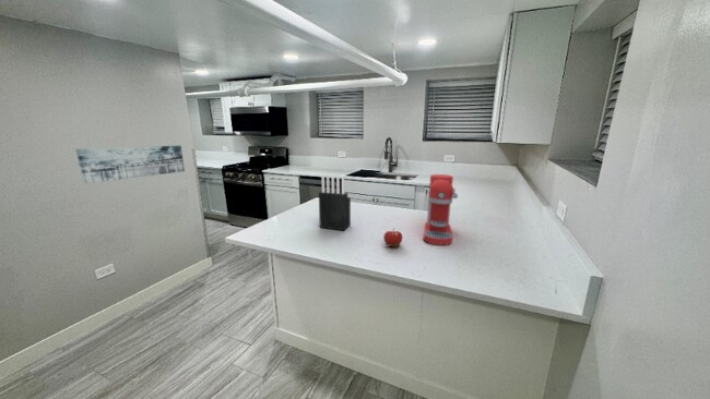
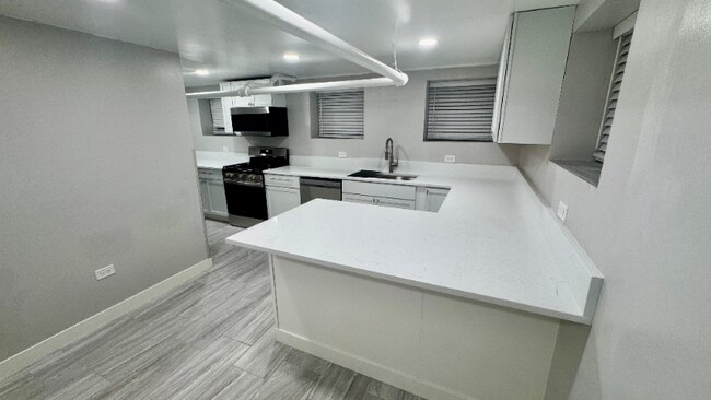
- fruit [382,228,403,247]
- wall art [74,145,186,184]
- knife block [318,172,352,231]
- coffee maker [422,173,459,246]
